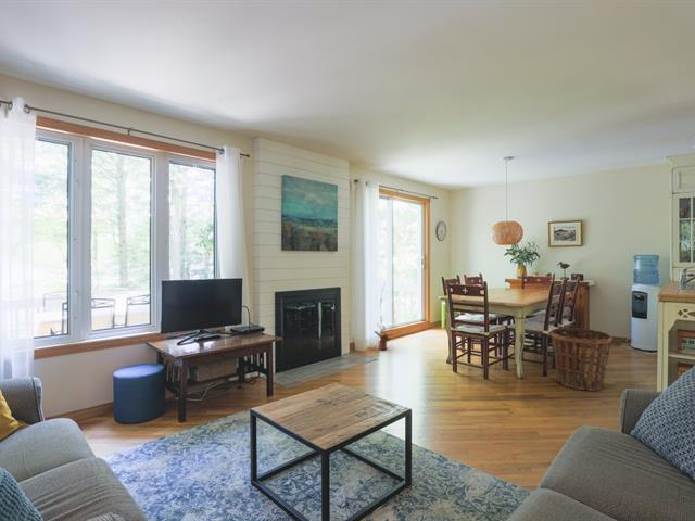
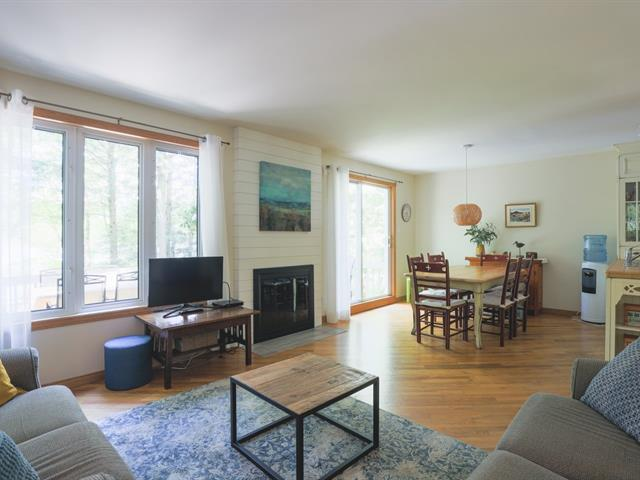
- potted plant [372,323,394,351]
- basket [549,327,614,392]
